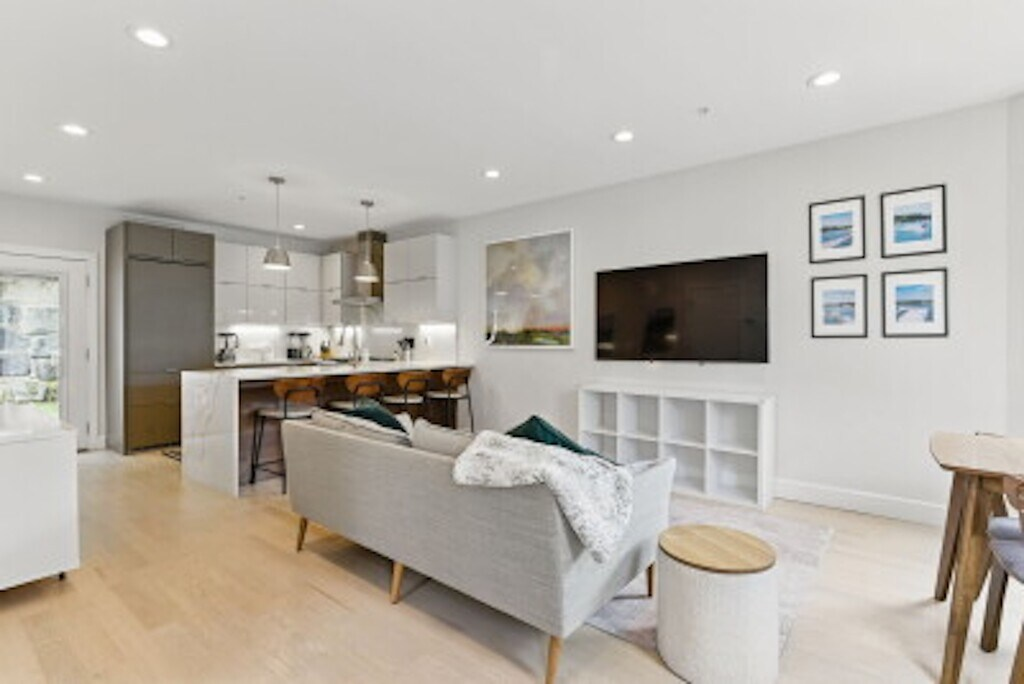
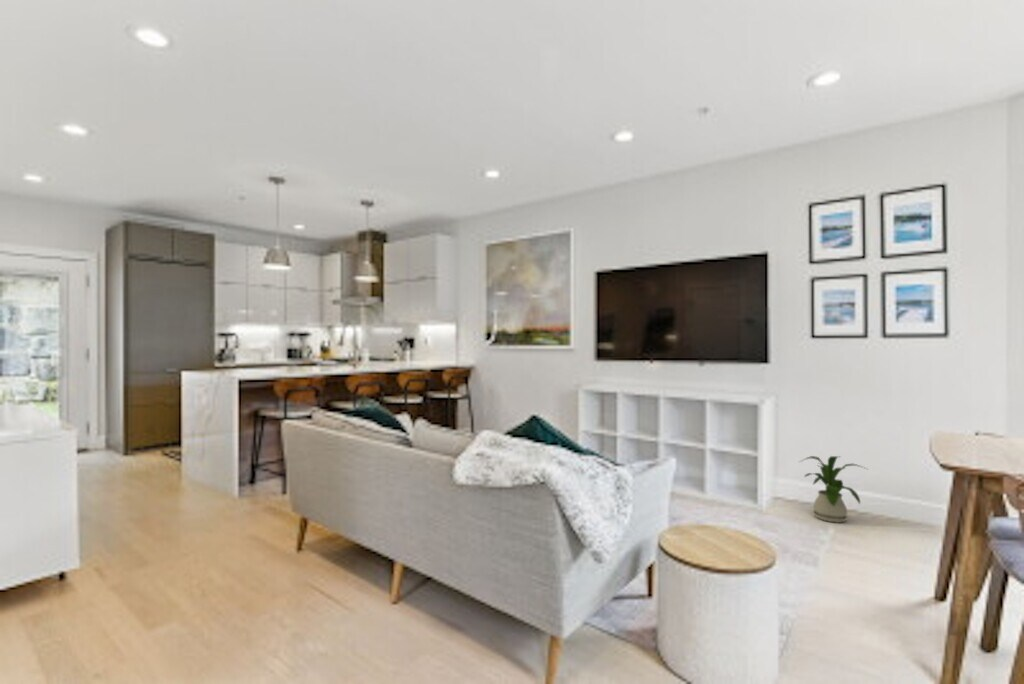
+ house plant [798,455,870,524]
